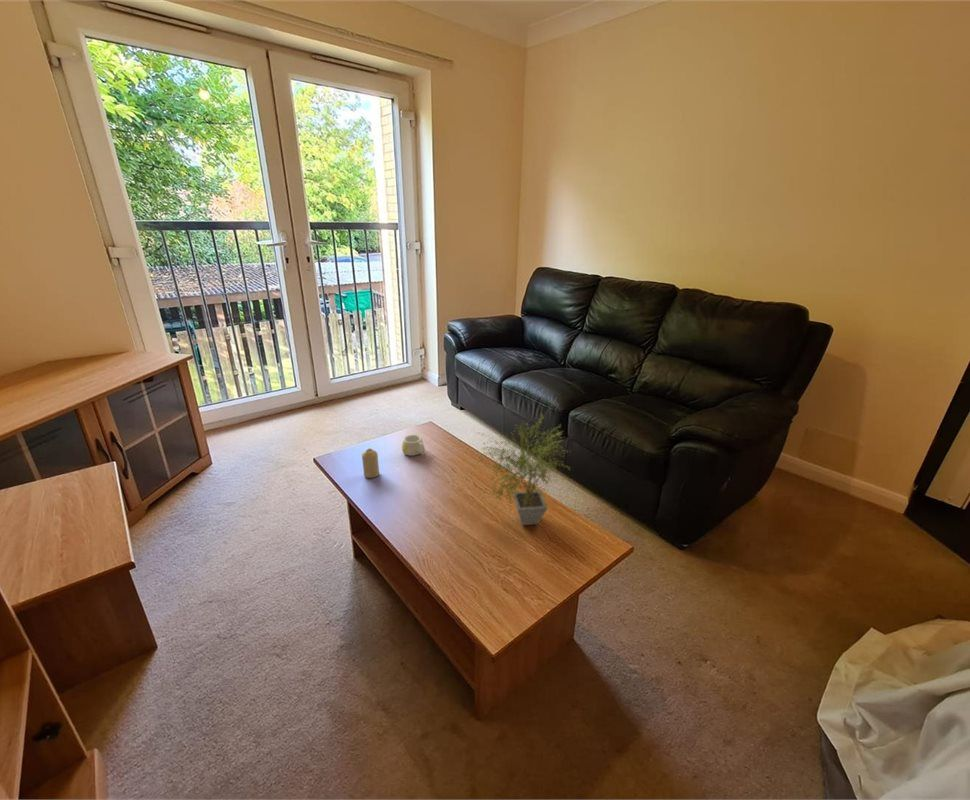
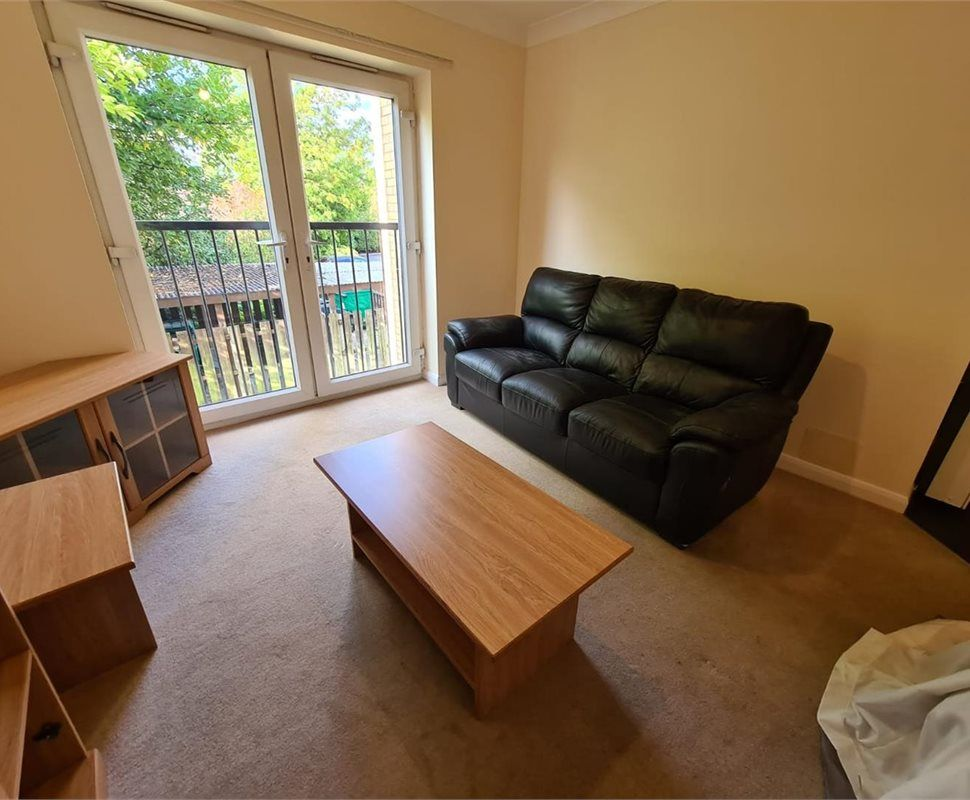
- potted plant [475,413,572,526]
- candle [361,447,380,479]
- mug [401,434,426,457]
